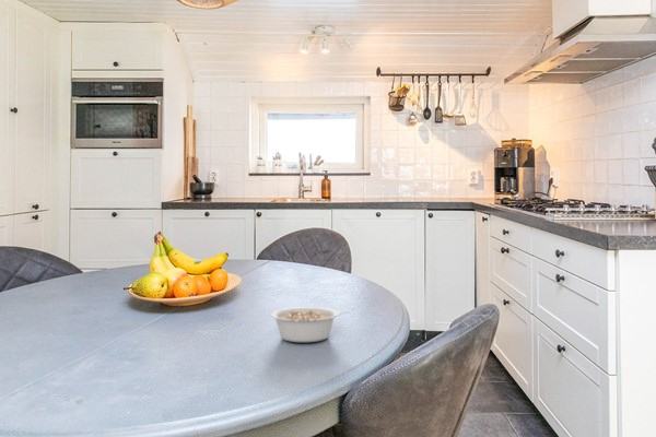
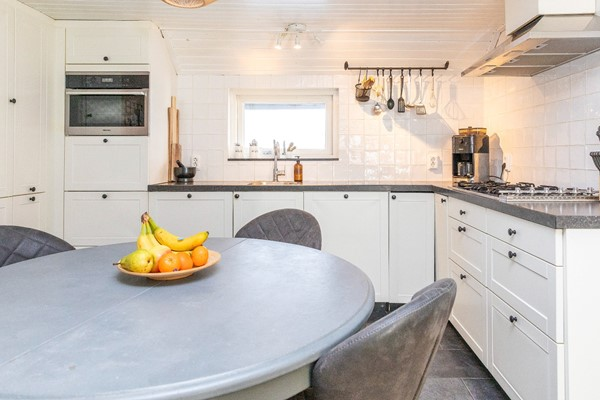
- legume [270,306,351,343]
